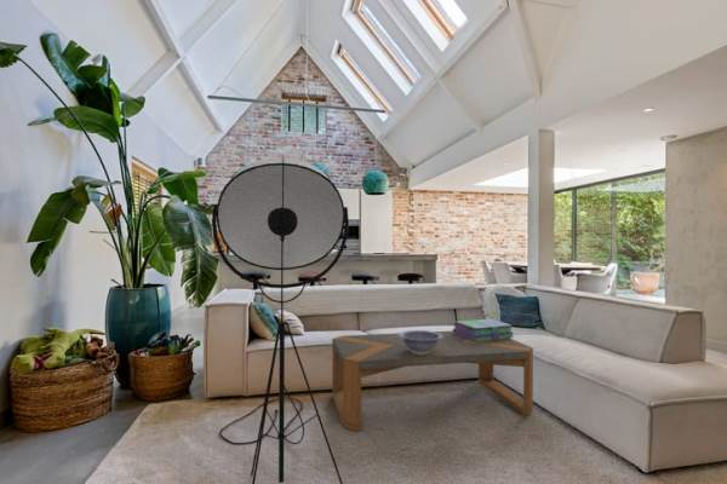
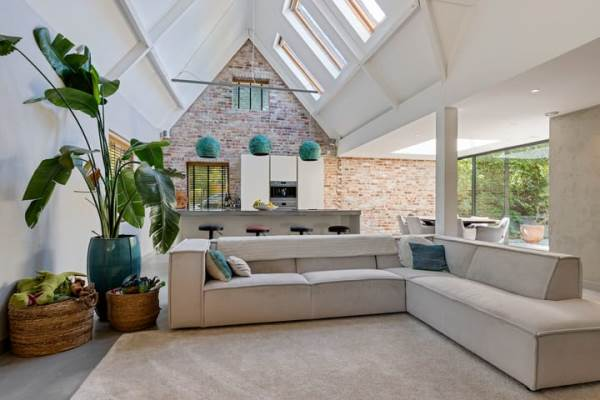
- decorative bowl [399,329,442,355]
- coffee table [331,330,534,433]
- stack of books [452,318,515,341]
- floor lamp [211,155,350,484]
